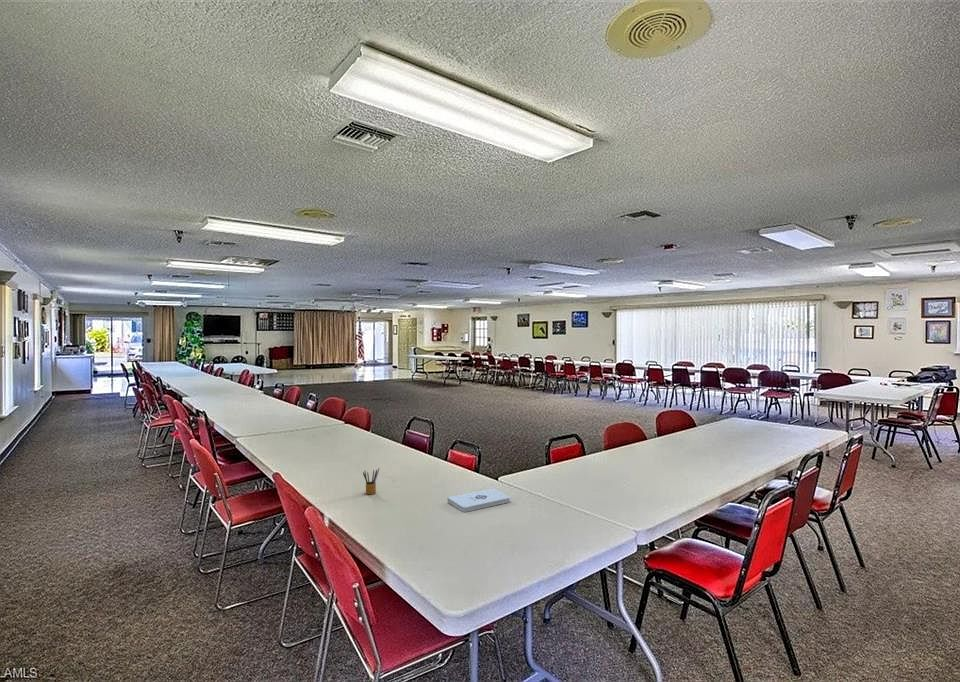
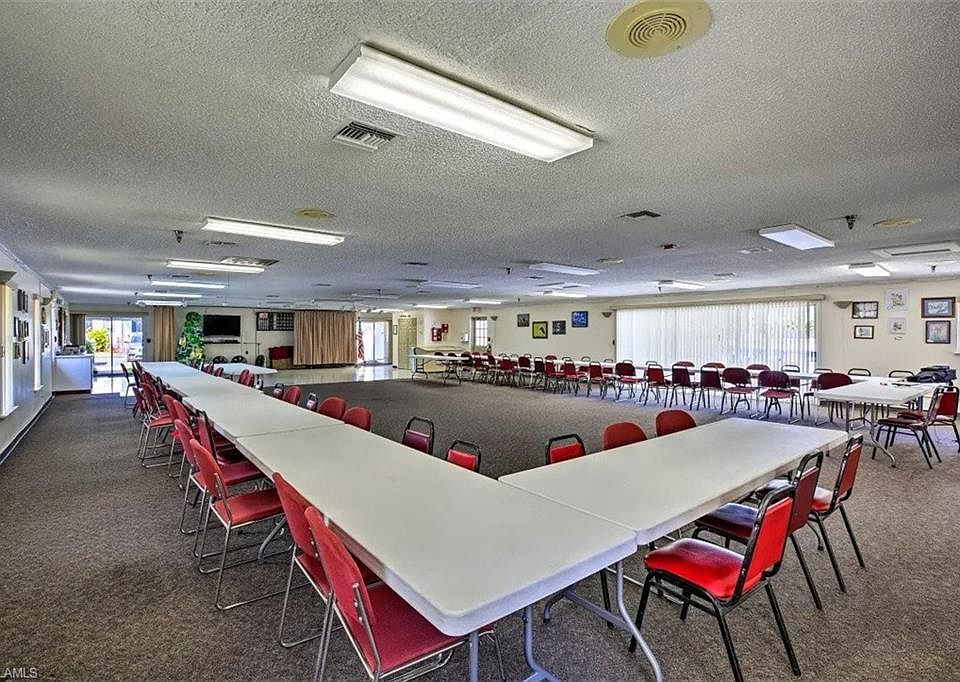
- pencil box [362,468,380,495]
- notepad [446,487,511,513]
